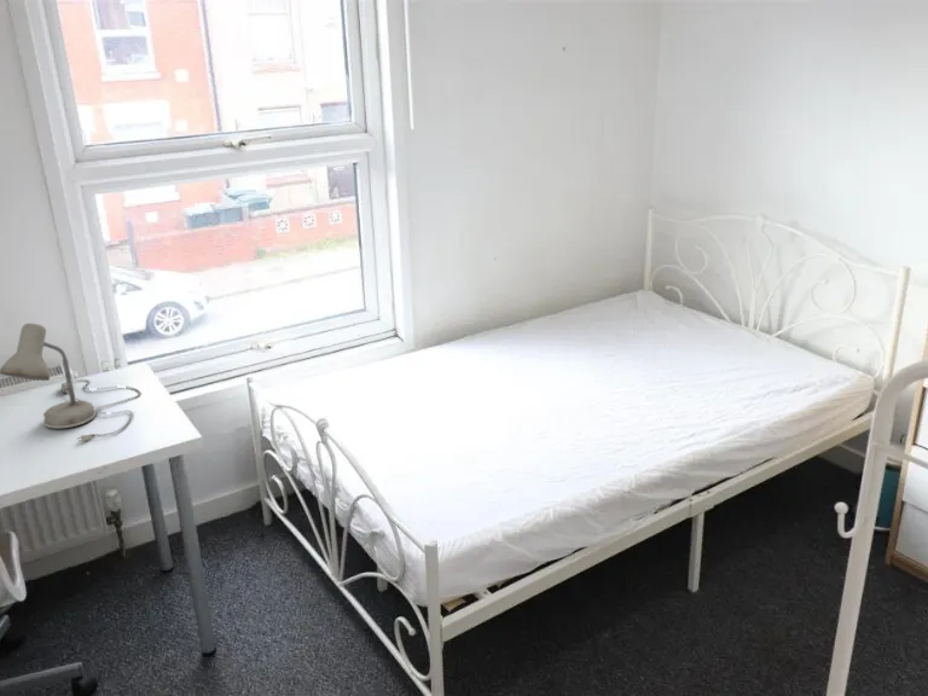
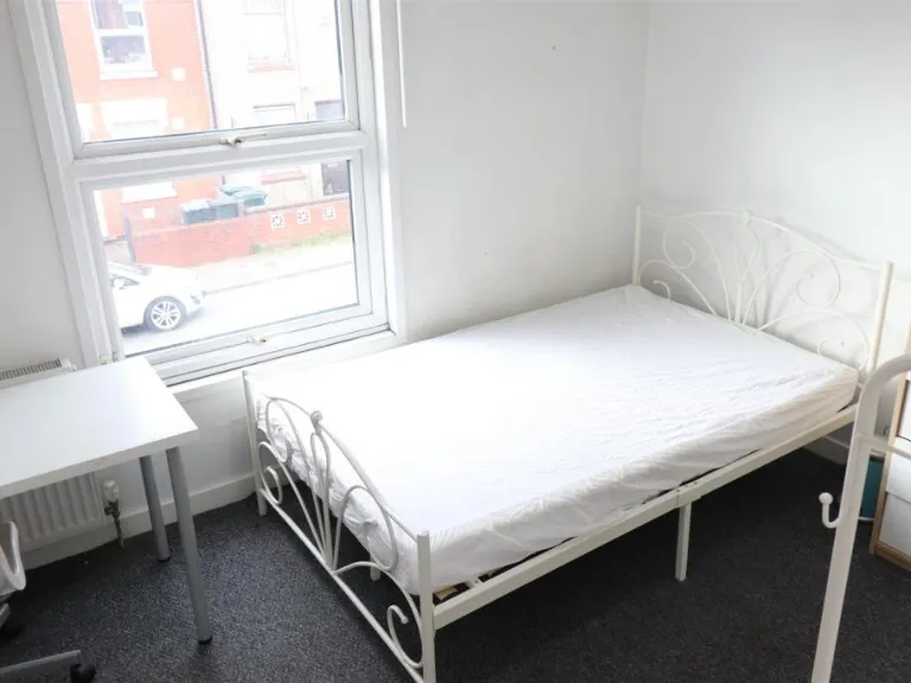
- desk lamp [0,323,143,442]
